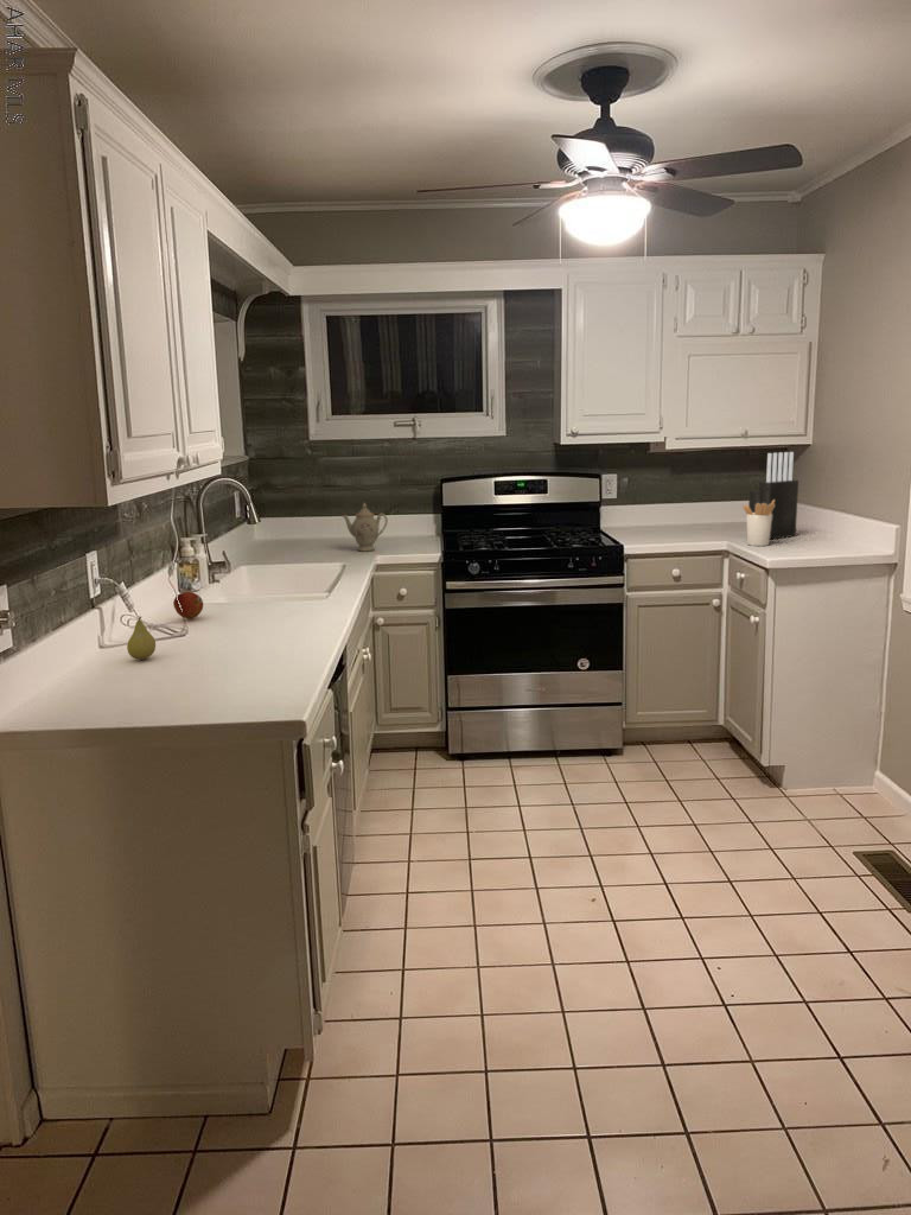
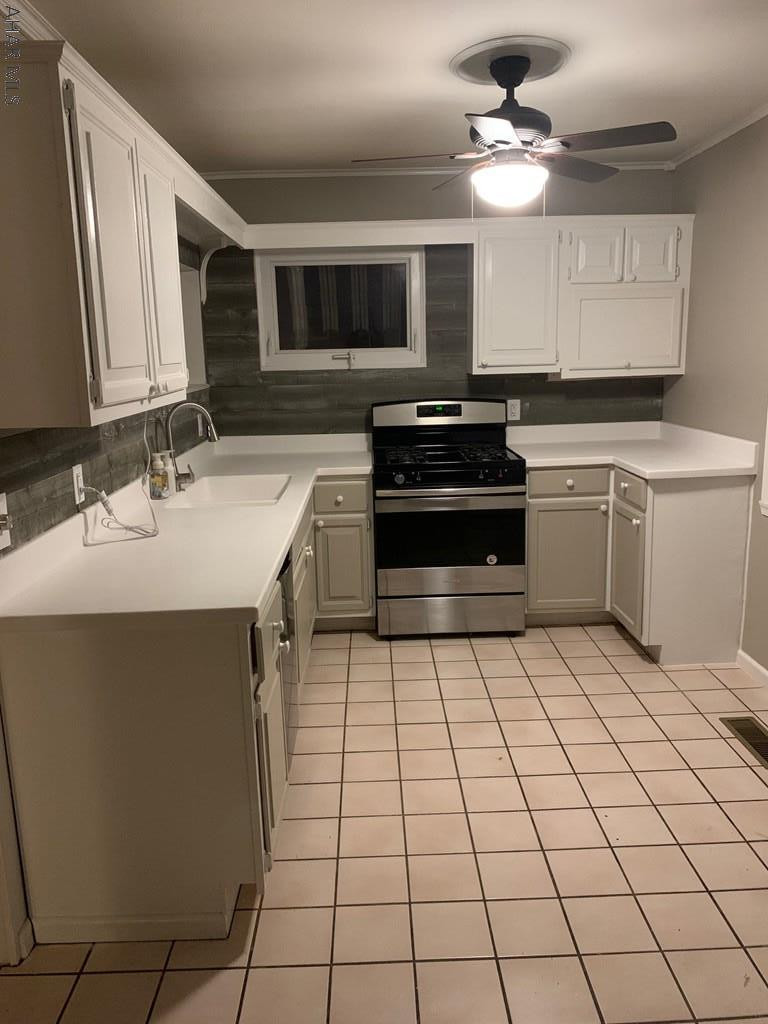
- knife block [747,451,799,541]
- fruit [172,591,204,619]
- chinaware [342,502,389,552]
- utensil holder [741,500,775,547]
- fruit [126,615,157,661]
